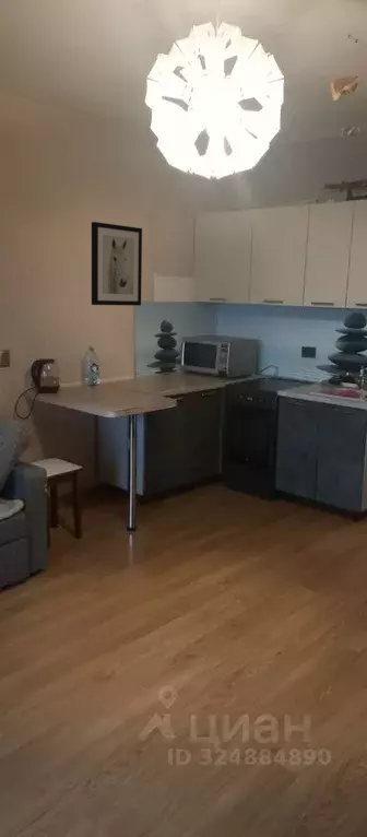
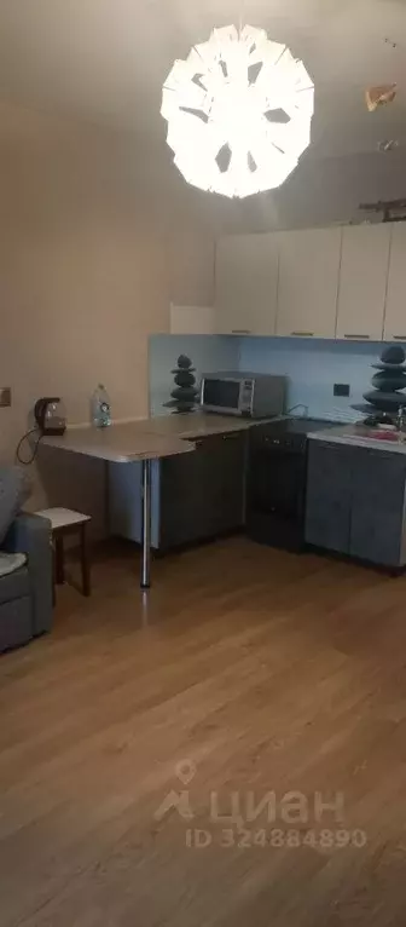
- wall art [91,221,143,307]
